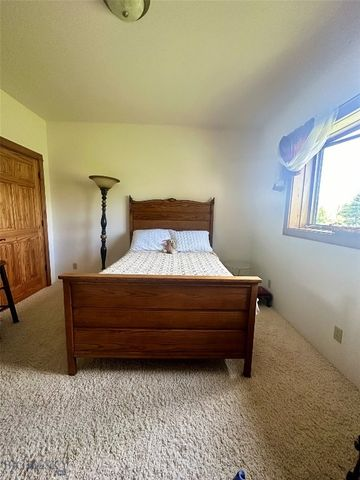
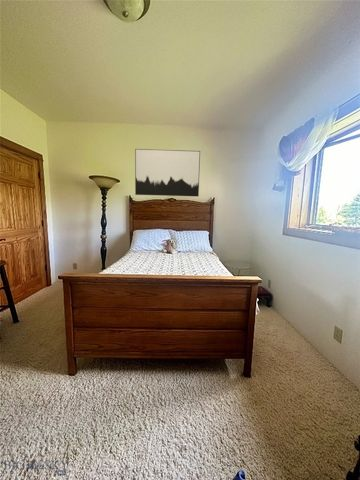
+ wall art [134,148,201,198]
